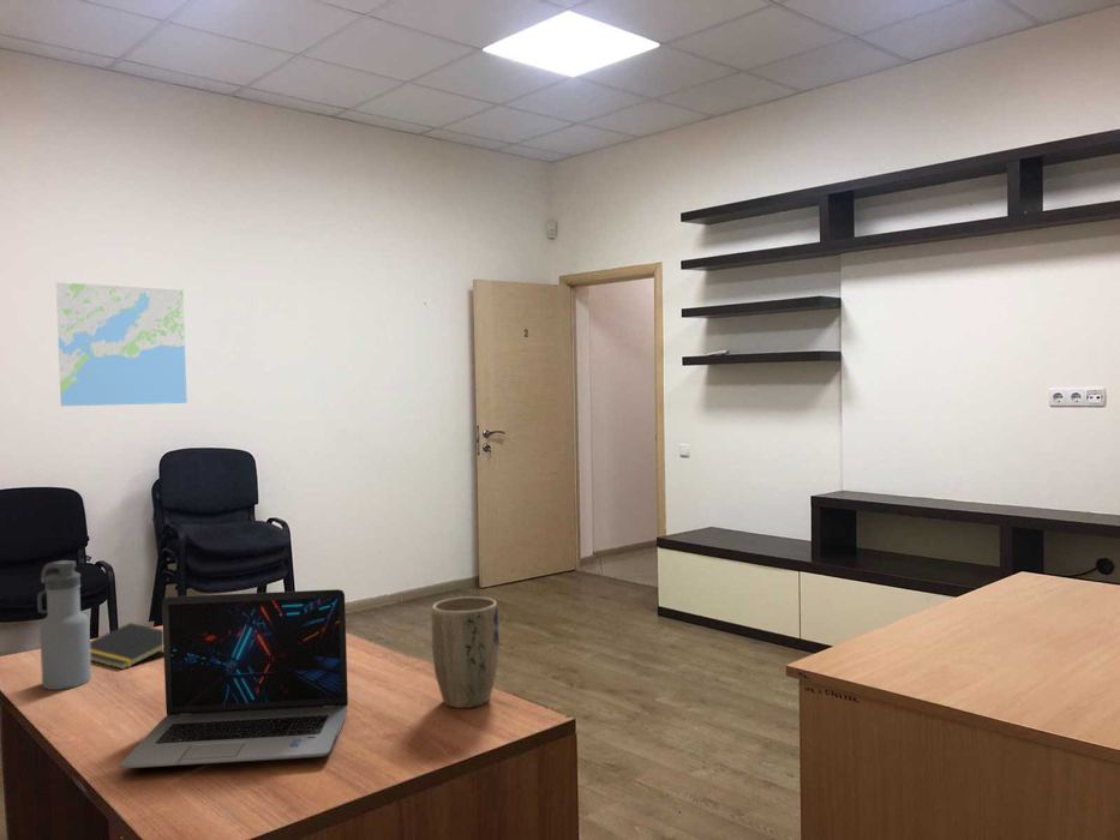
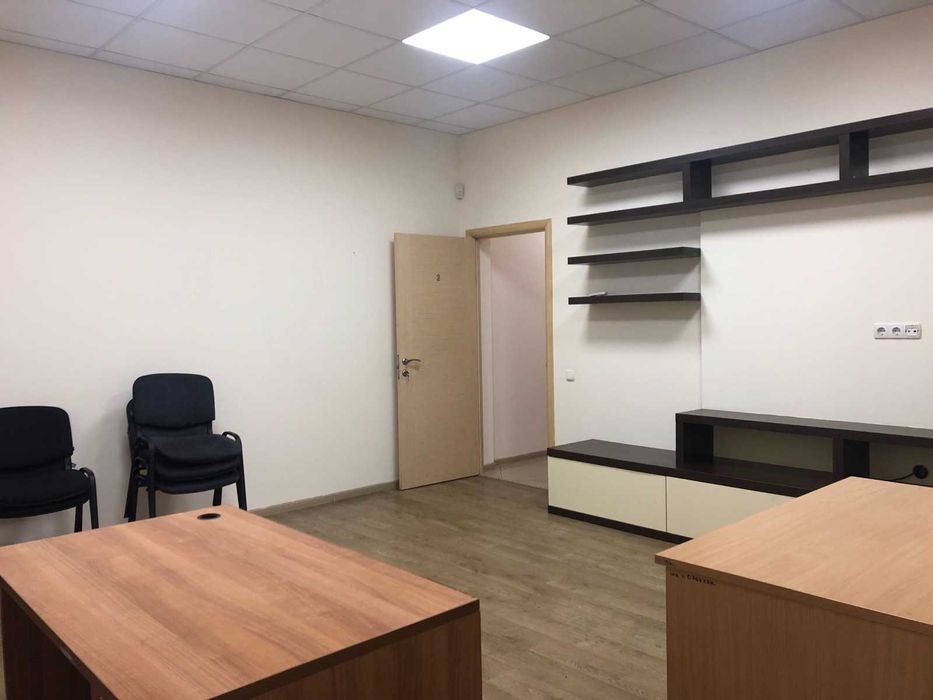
- water bottle [36,559,92,691]
- plant pot [430,595,501,709]
- notepad [90,622,163,671]
- laptop [119,588,349,769]
- map [55,281,188,407]
